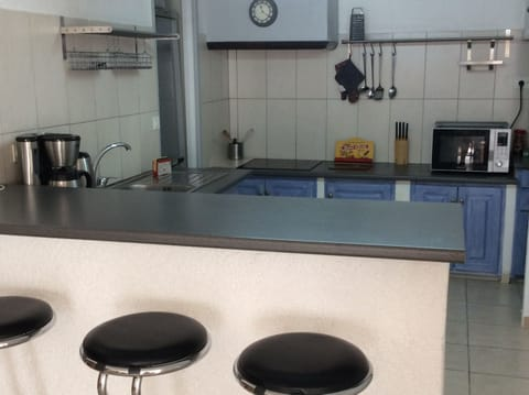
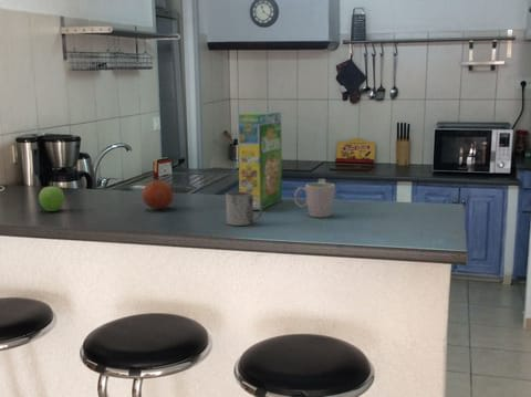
+ mug [225,190,263,227]
+ mug [293,181,336,218]
+ fruit [38,186,65,212]
+ cereal box [237,112,283,211]
+ fruit [142,179,174,210]
